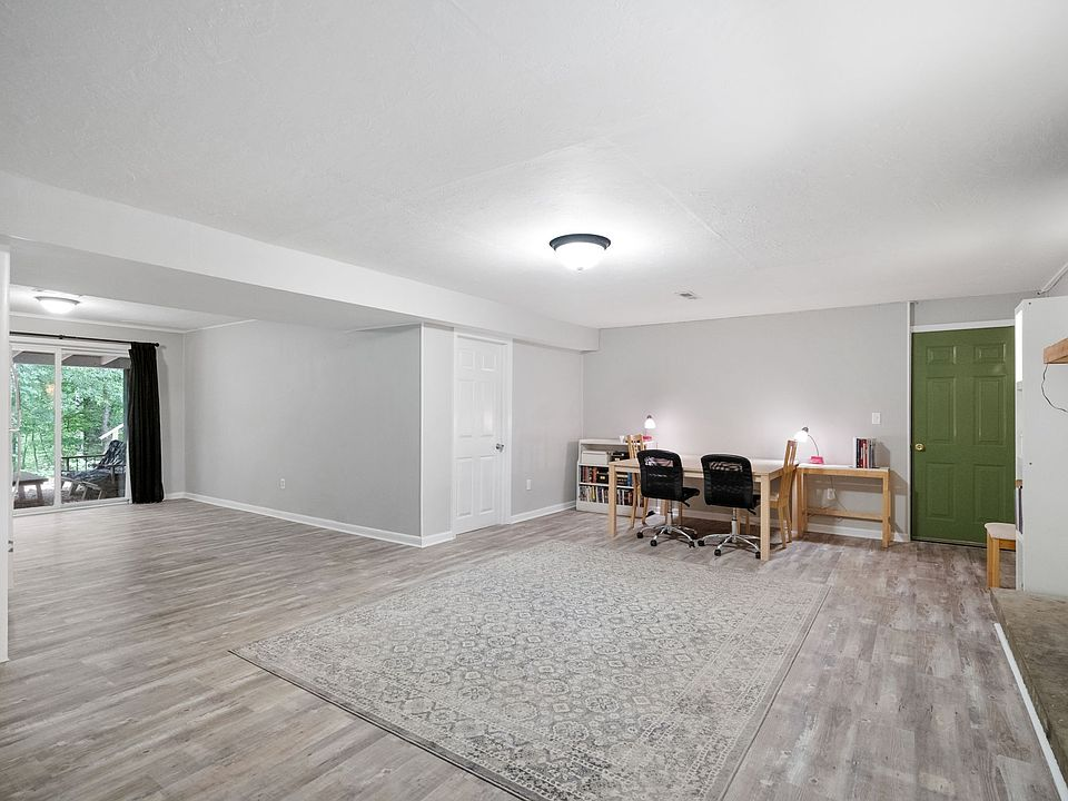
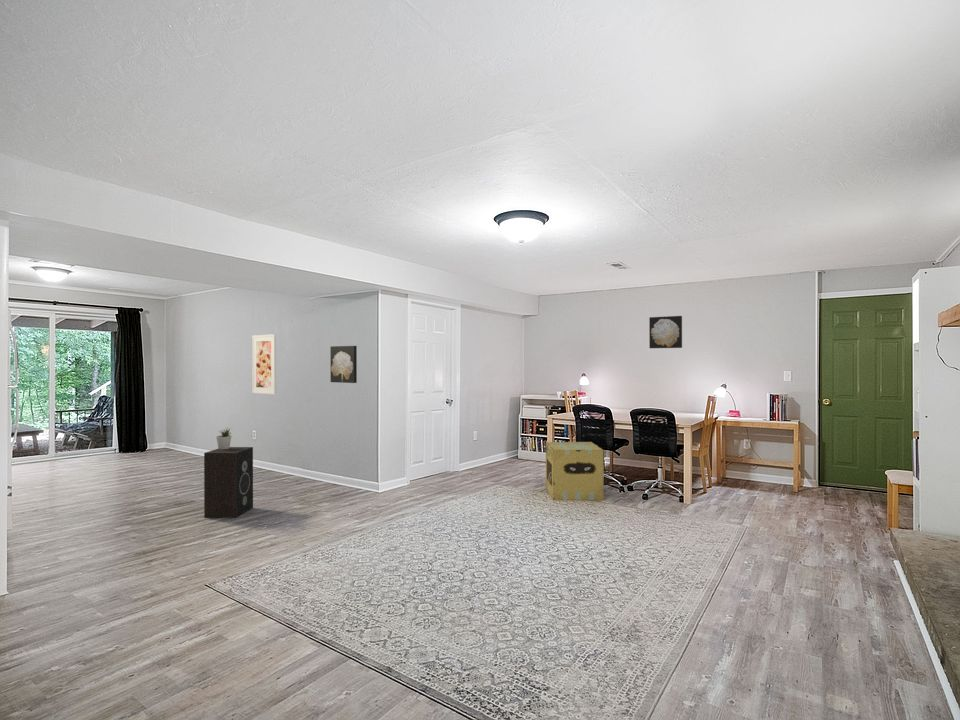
+ wall art [329,345,358,384]
+ wall art [648,315,683,349]
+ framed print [251,333,277,395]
+ potted plant [215,427,232,450]
+ cardboard box [545,441,605,501]
+ speaker [203,446,254,519]
